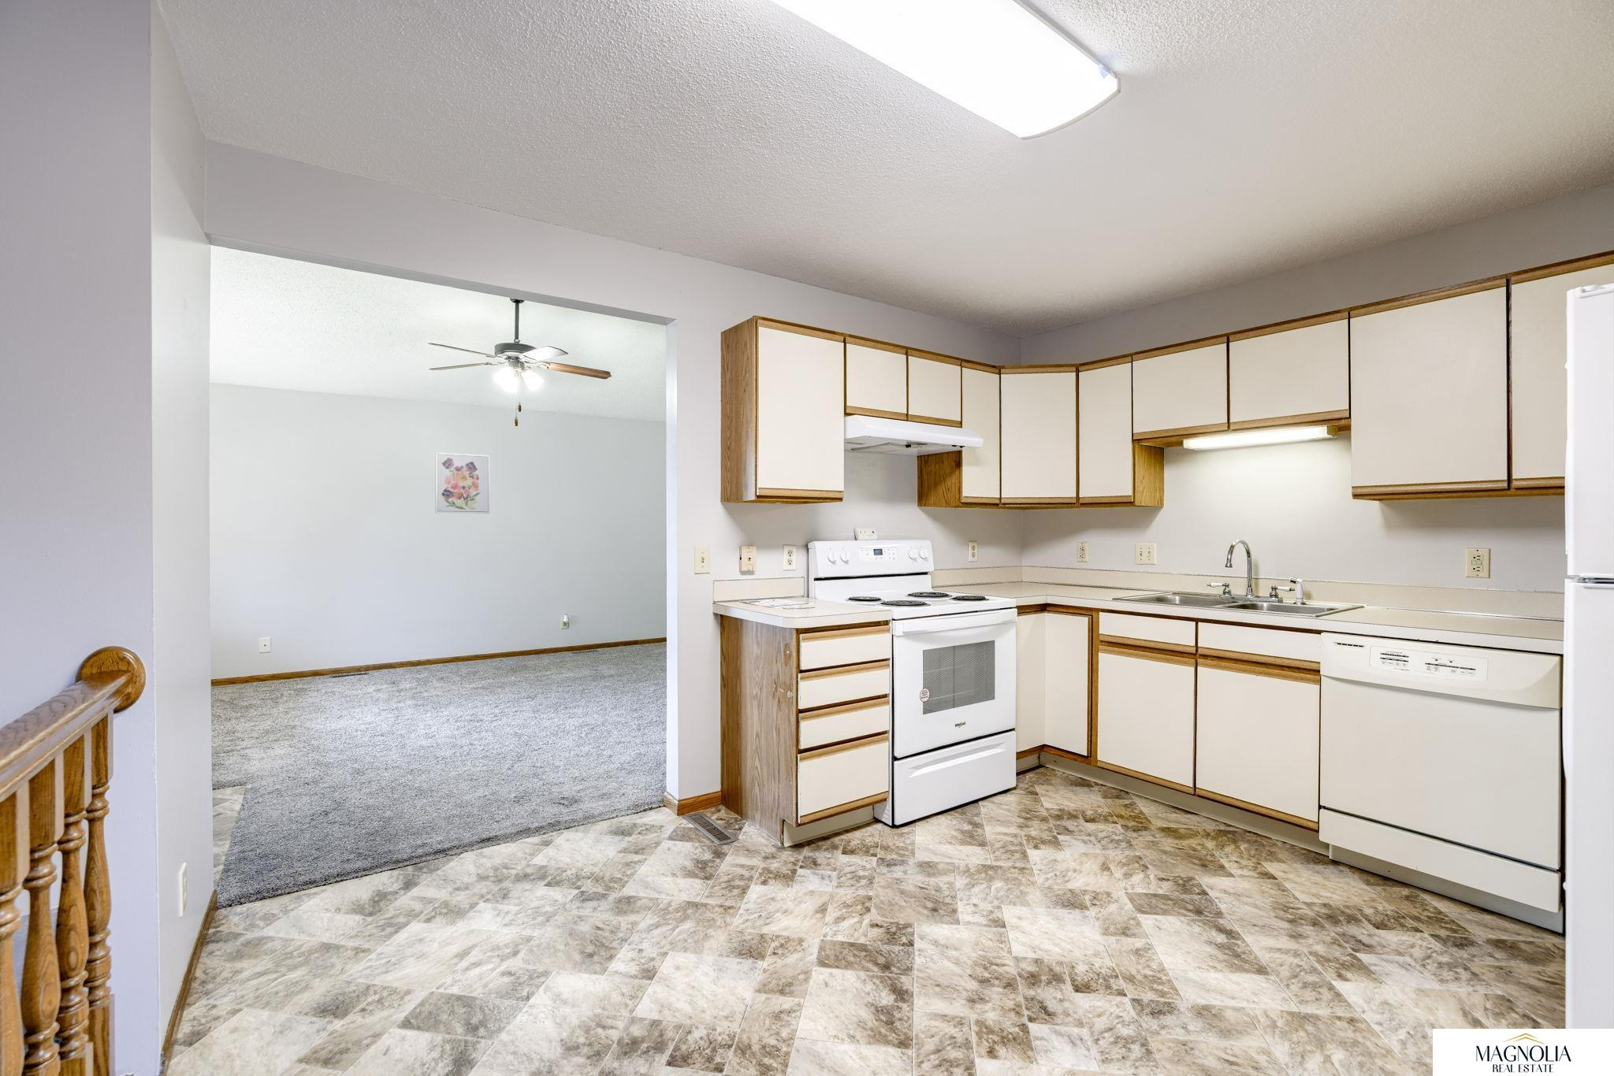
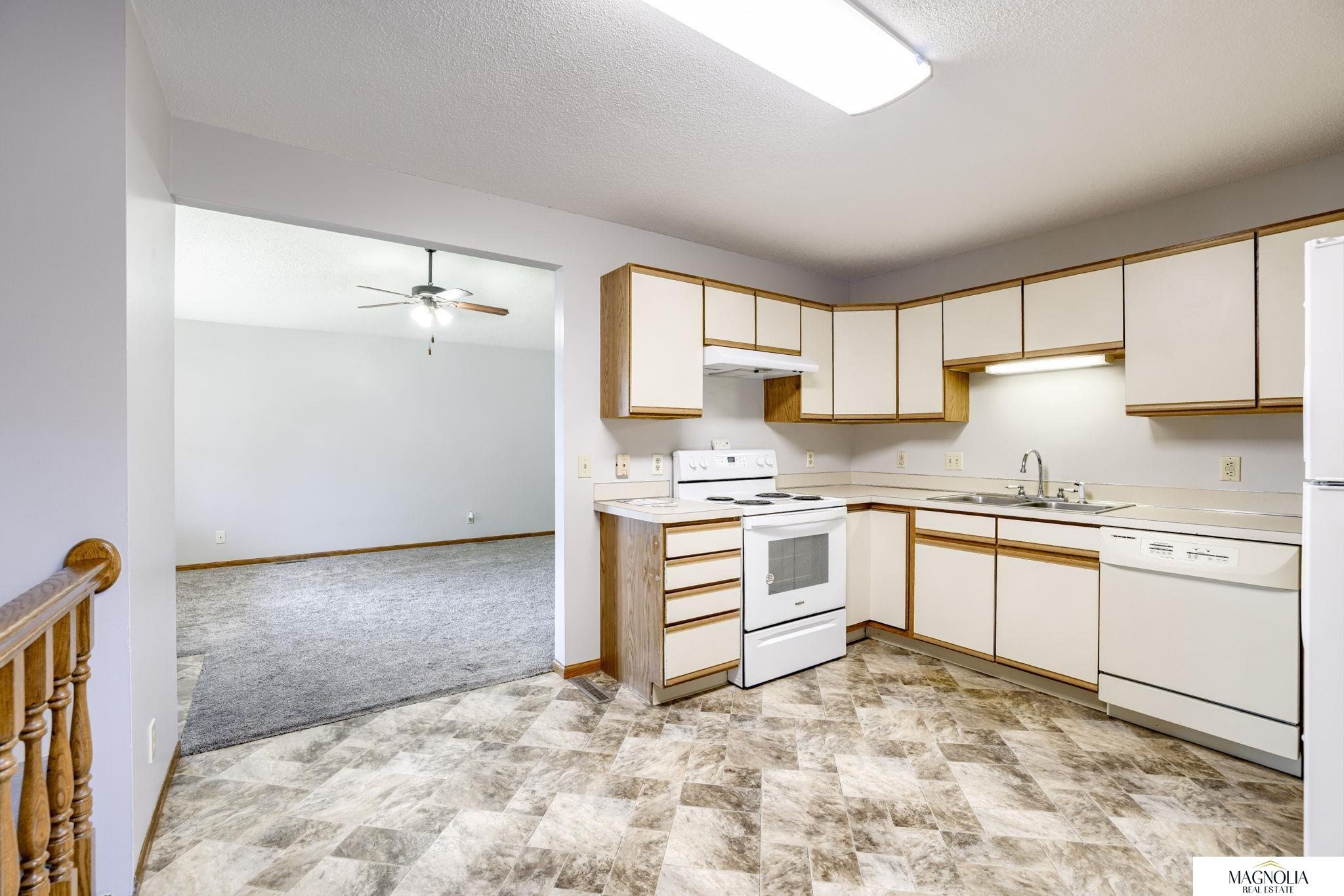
- wall art [435,452,490,514]
